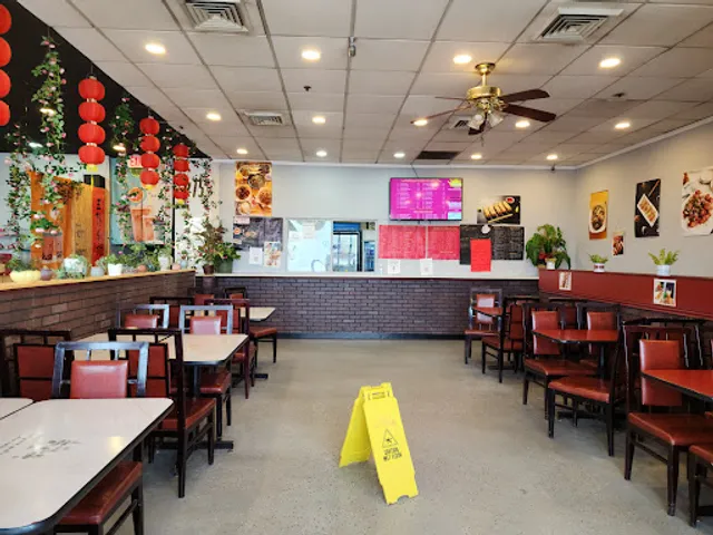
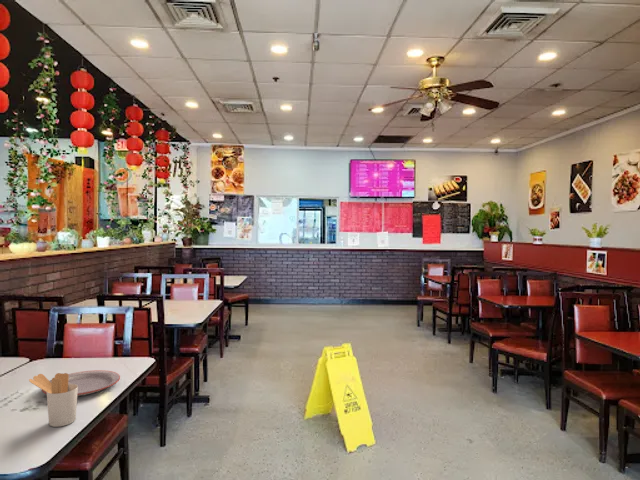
+ utensil holder [28,372,78,428]
+ plate [41,369,121,397]
